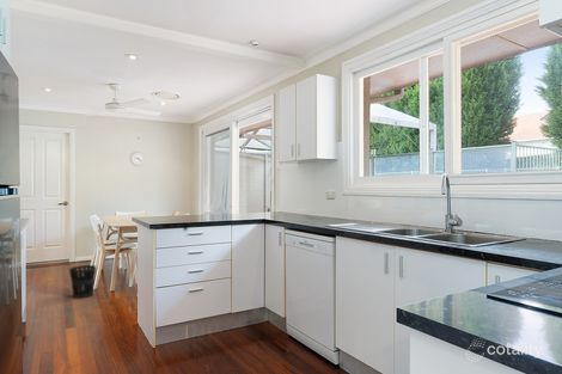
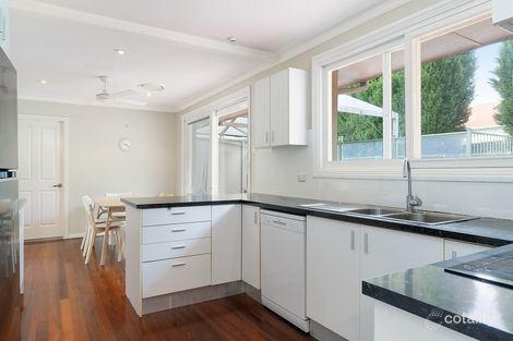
- wastebasket [68,264,97,300]
